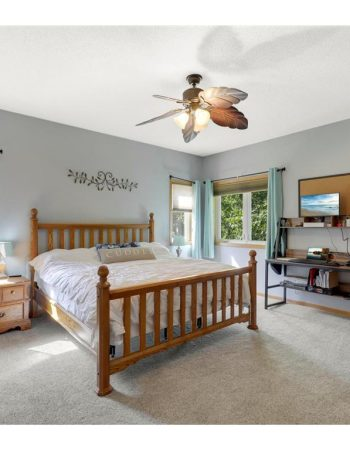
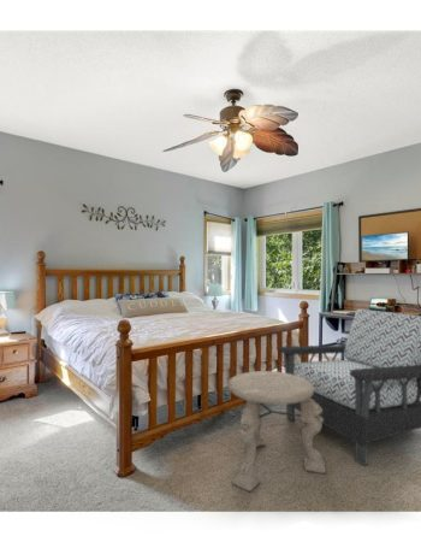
+ armchair [278,308,421,467]
+ side table [227,370,326,493]
